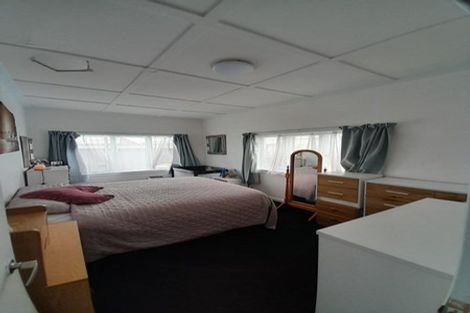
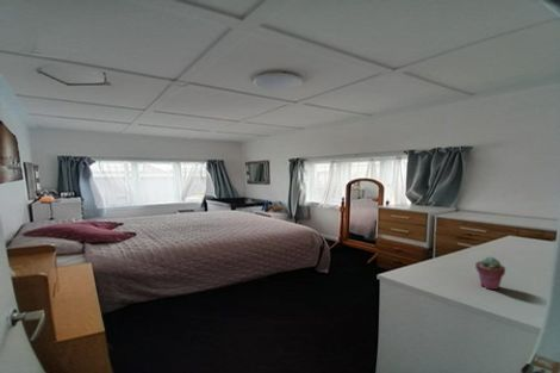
+ potted succulent [474,255,506,291]
